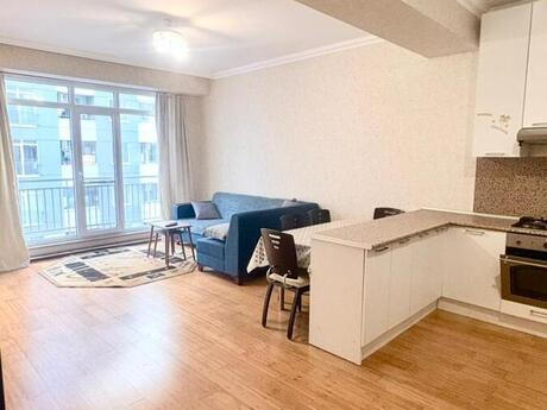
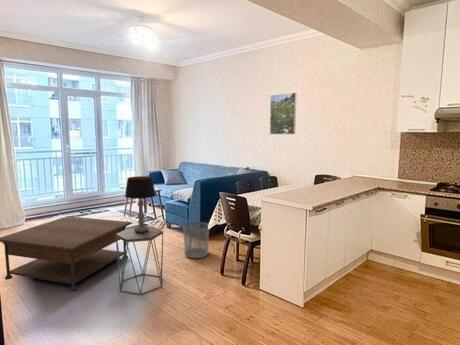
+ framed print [269,92,297,135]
+ waste bin [182,221,210,259]
+ coffee table [0,215,133,292]
+ side table [115,225,164,296]
+ table lamp [124,175,157,232]
